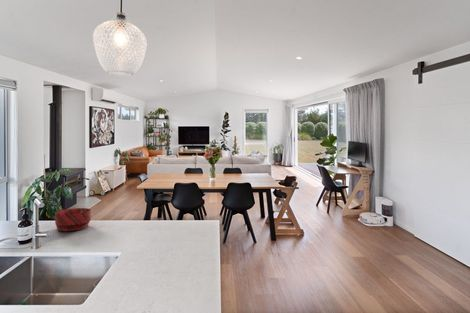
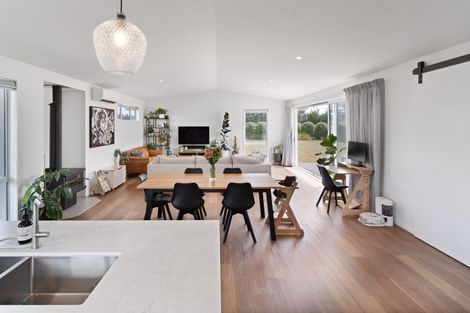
- bowl [54,207,92,232]
